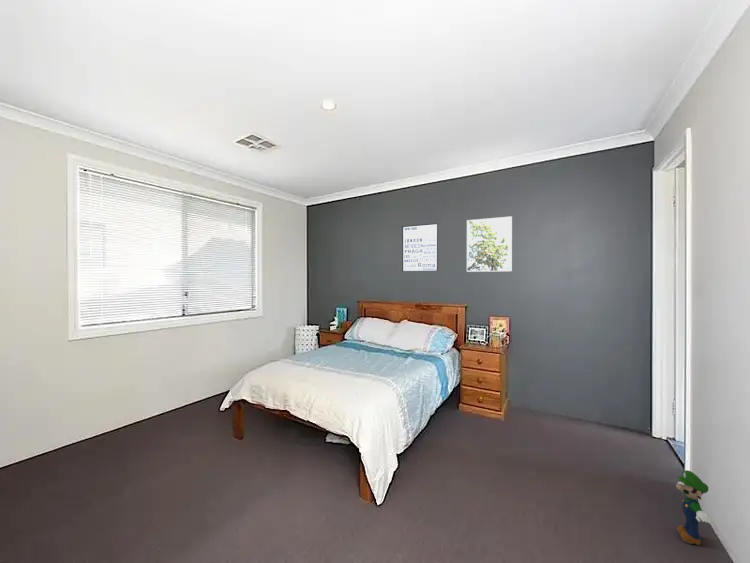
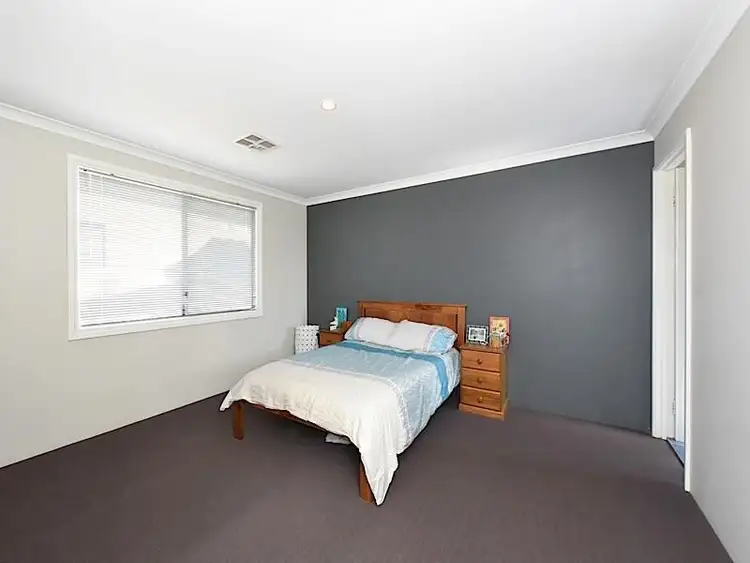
- plush toy [675,469,713,546]
- wall art [401,222,440,273]
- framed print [466,216,513,273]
